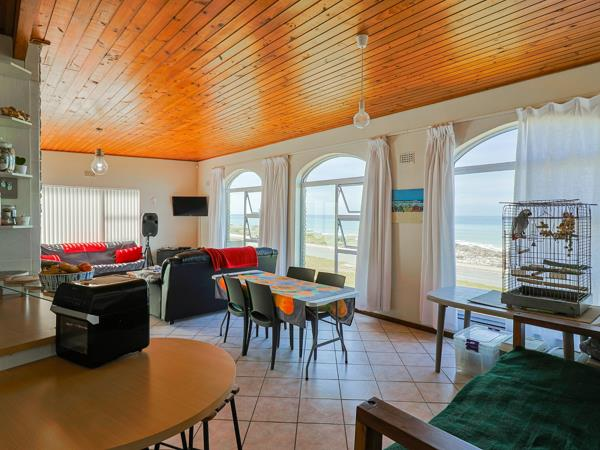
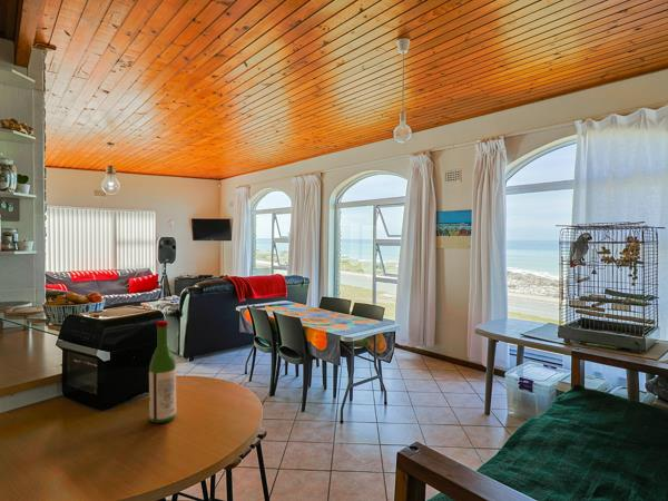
+ wine bottle [148,320,177,424]
